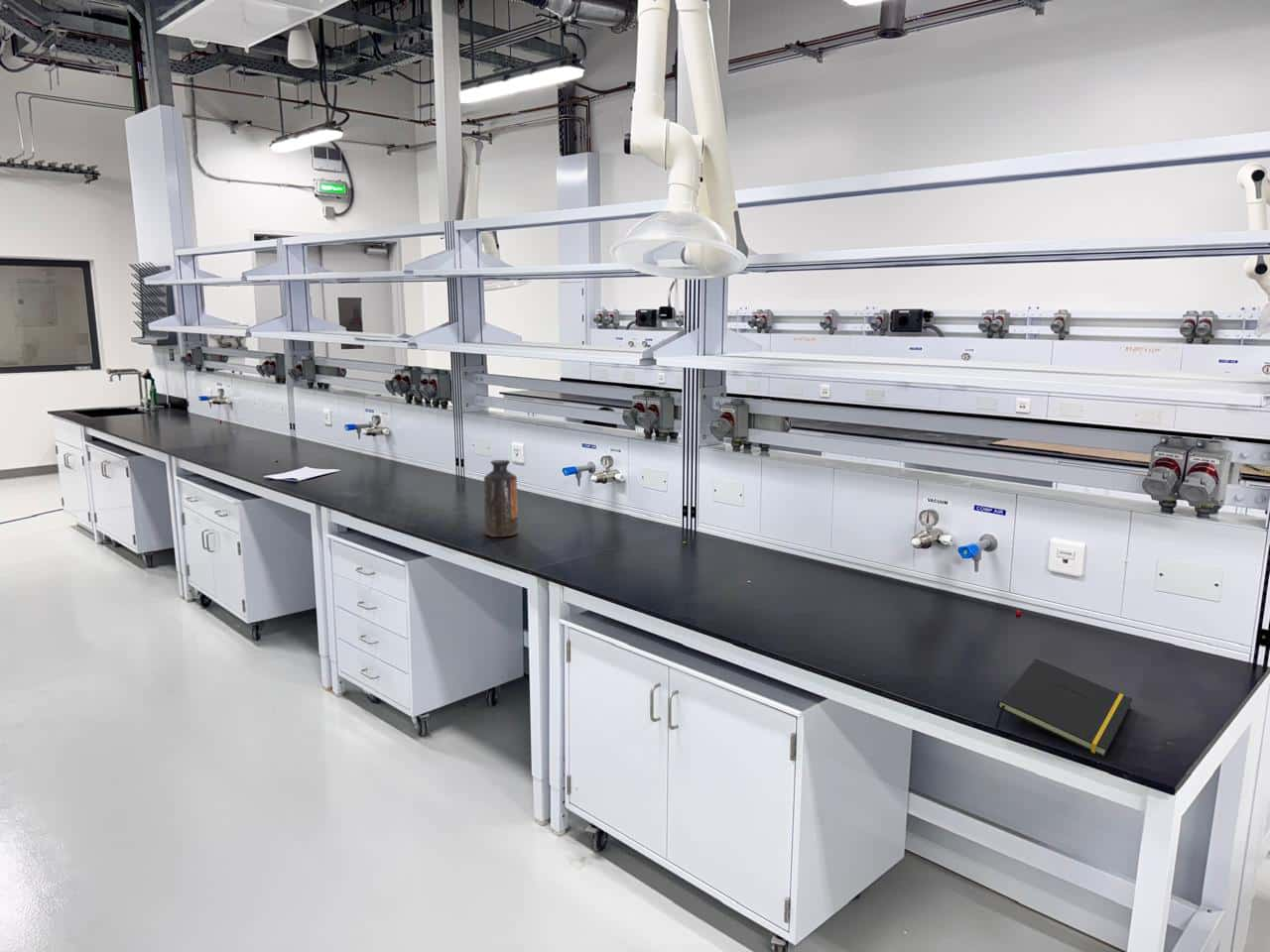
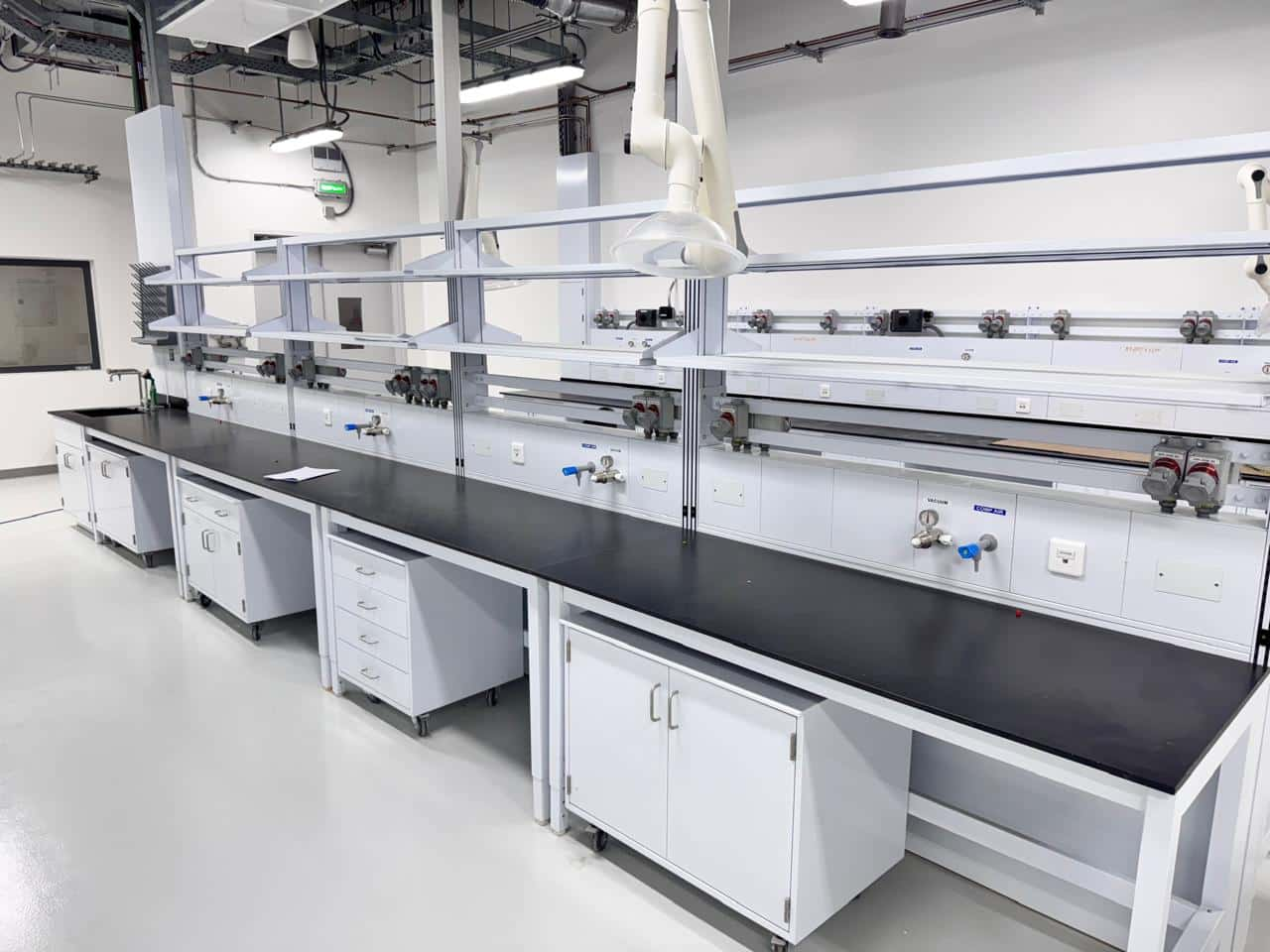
- bottle [483,459,519,537]
- notepad [994,657,1134,758]
